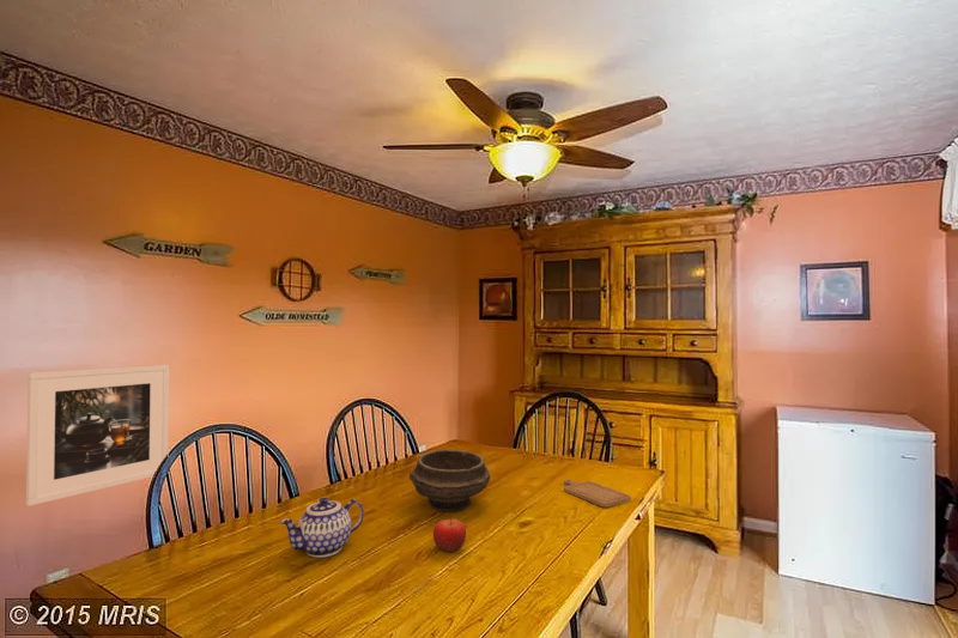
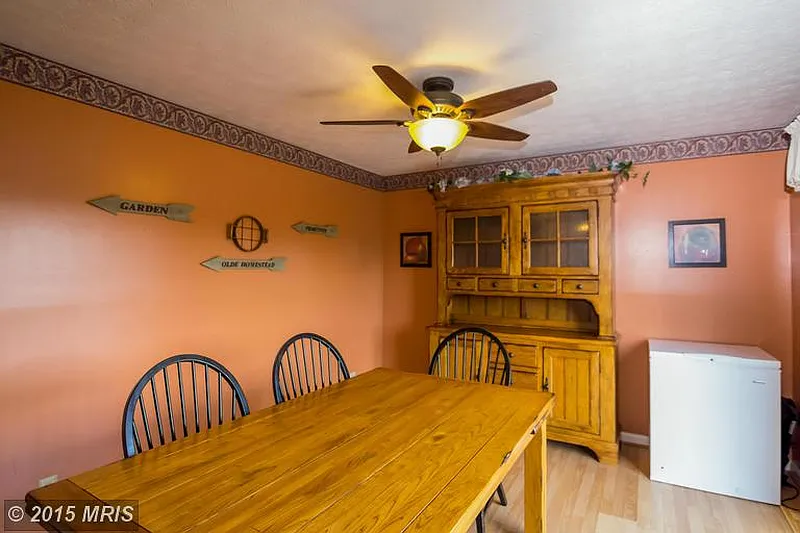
- bowl [408,449,491,512]
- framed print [25,364,170,508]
- fruit [432,515,467,553]
- chopping board [563,479,632,508]
- teapot [279,497,365,559]
